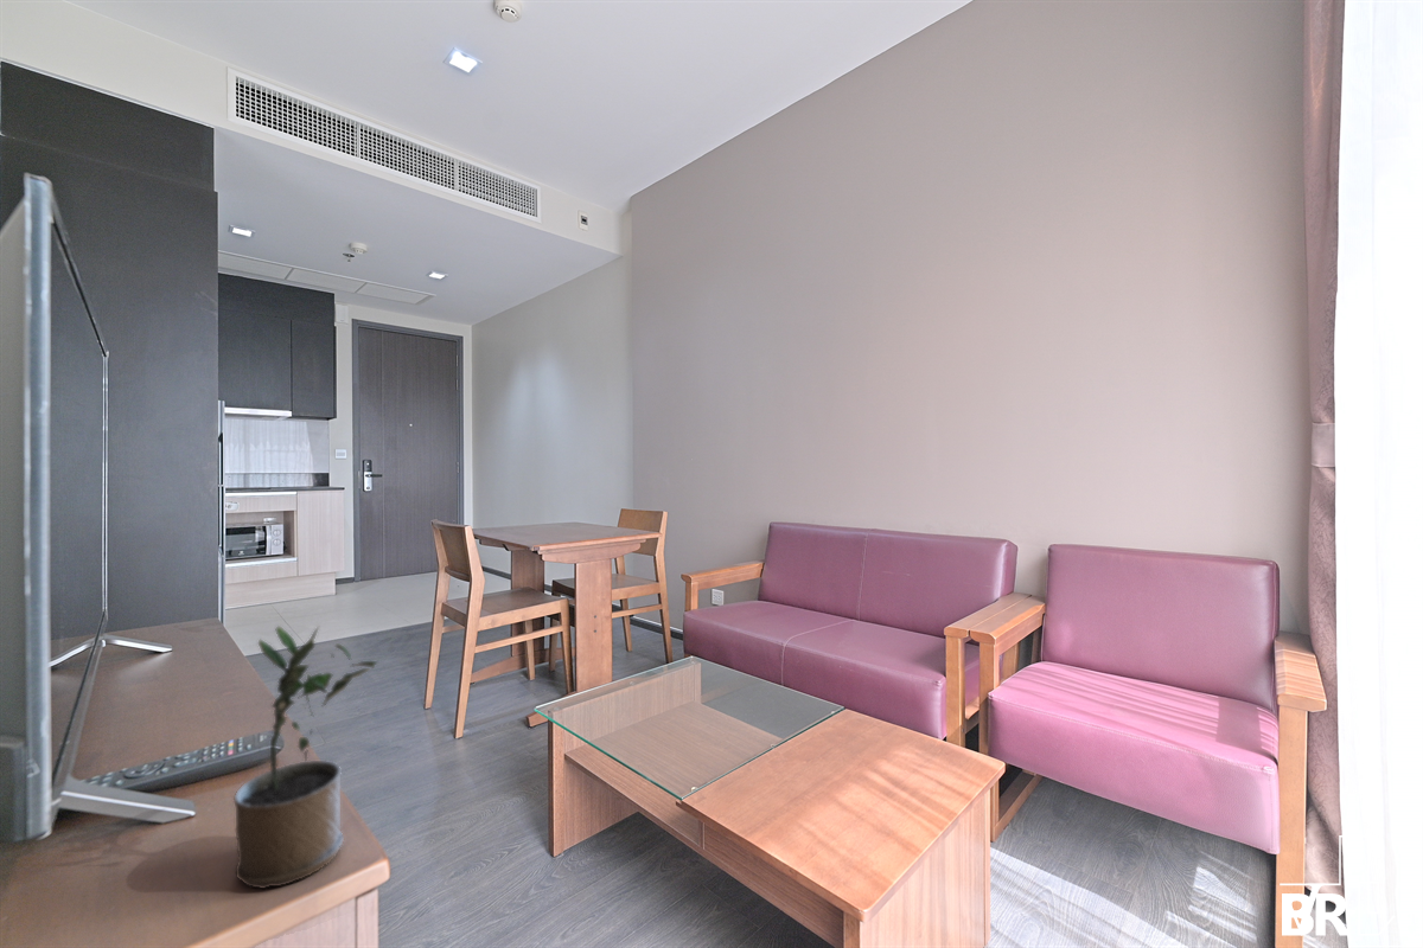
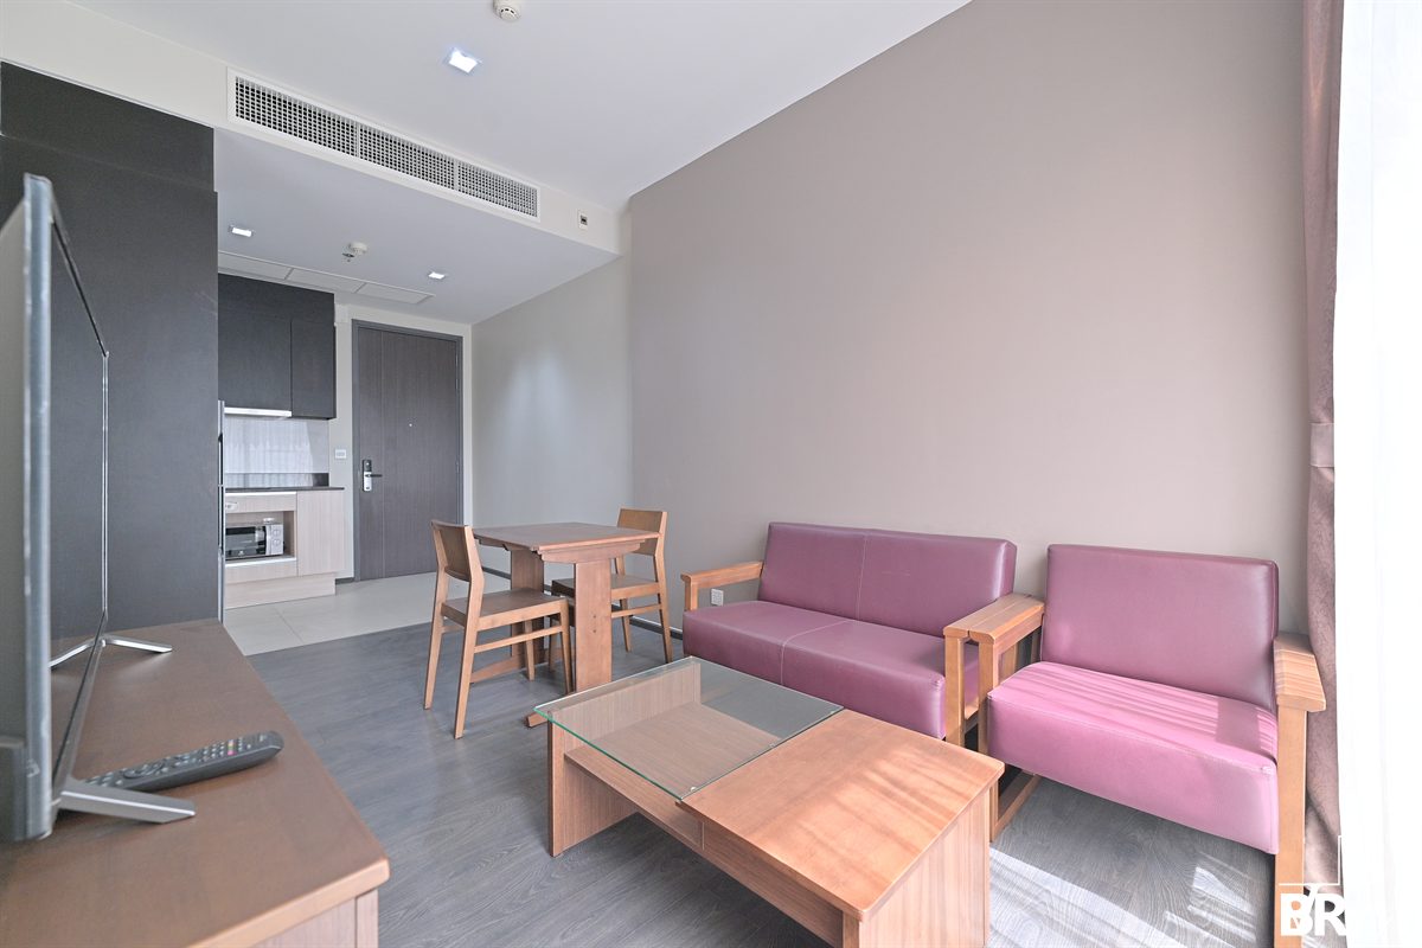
- potted plant [232,624,379,890]
